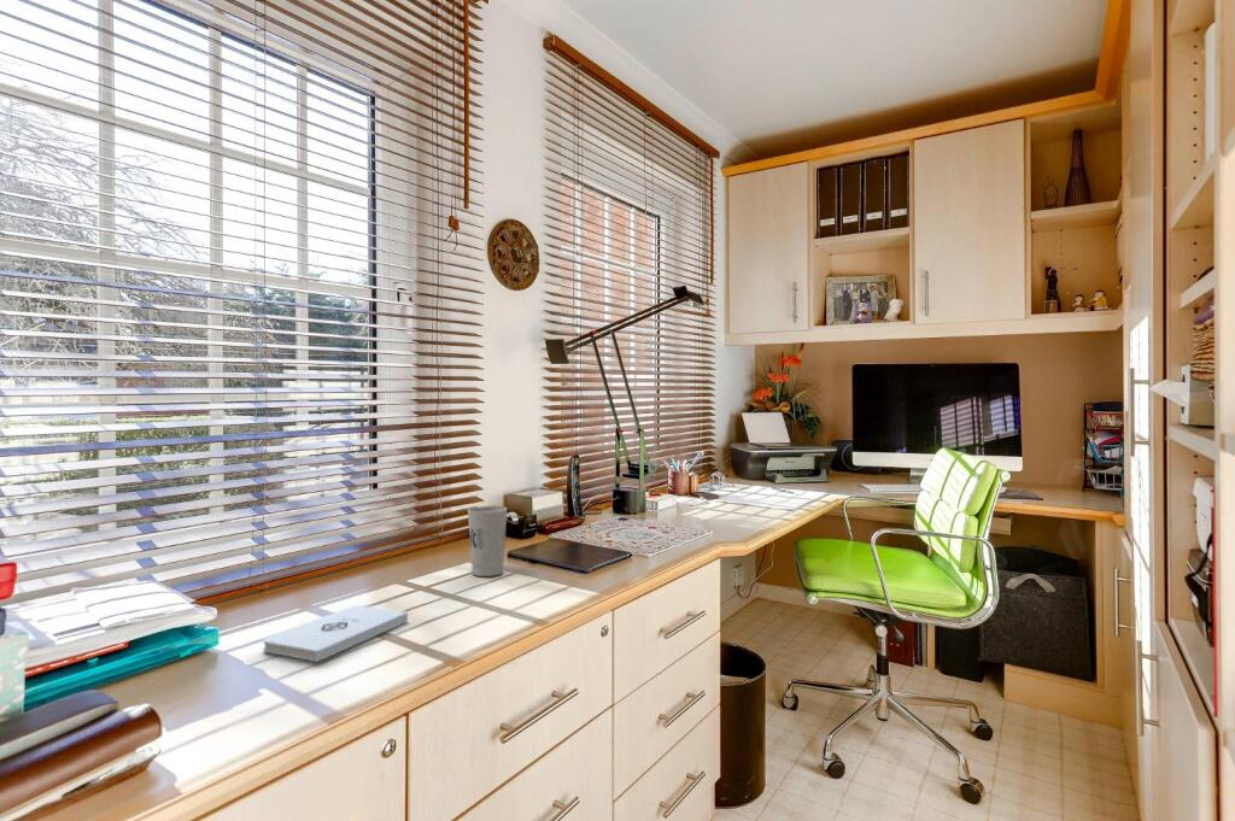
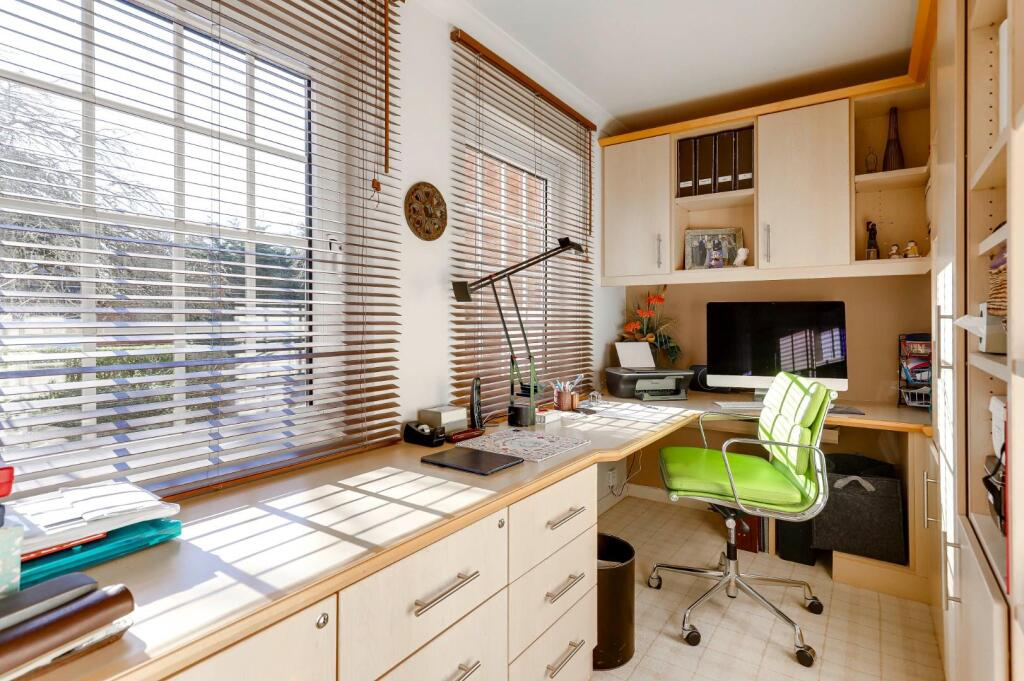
- notepad [262,604,409,663]
- cup [467,505,508,577]
